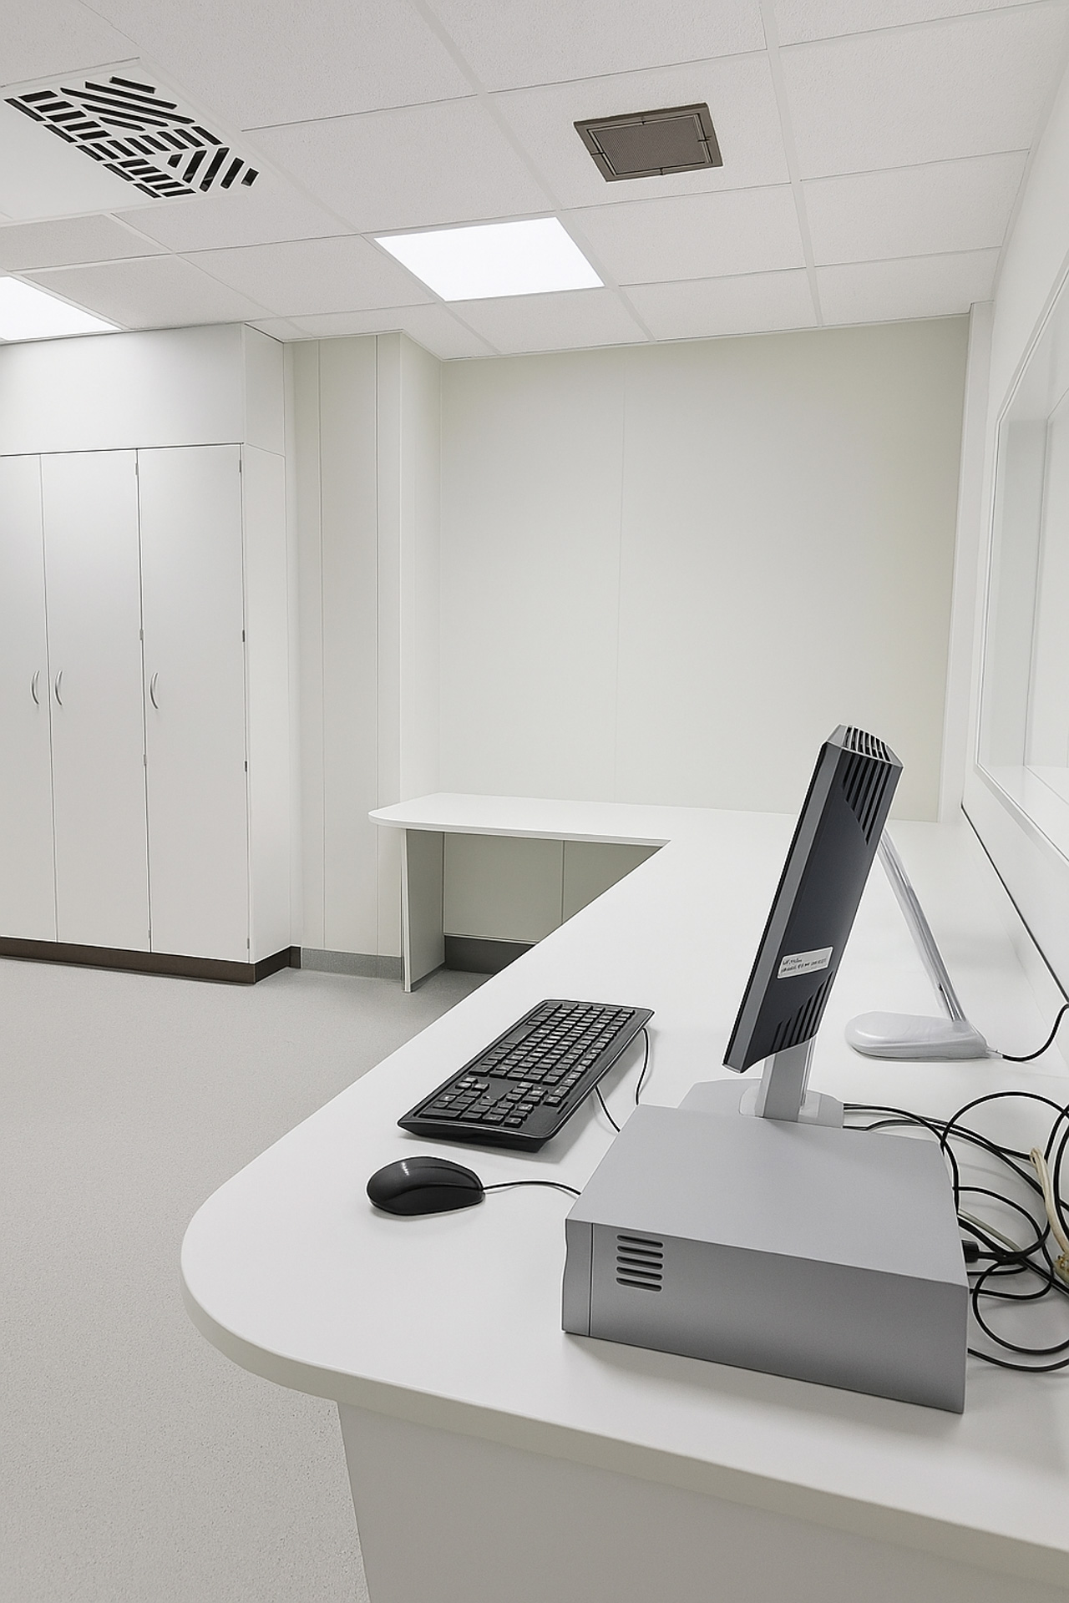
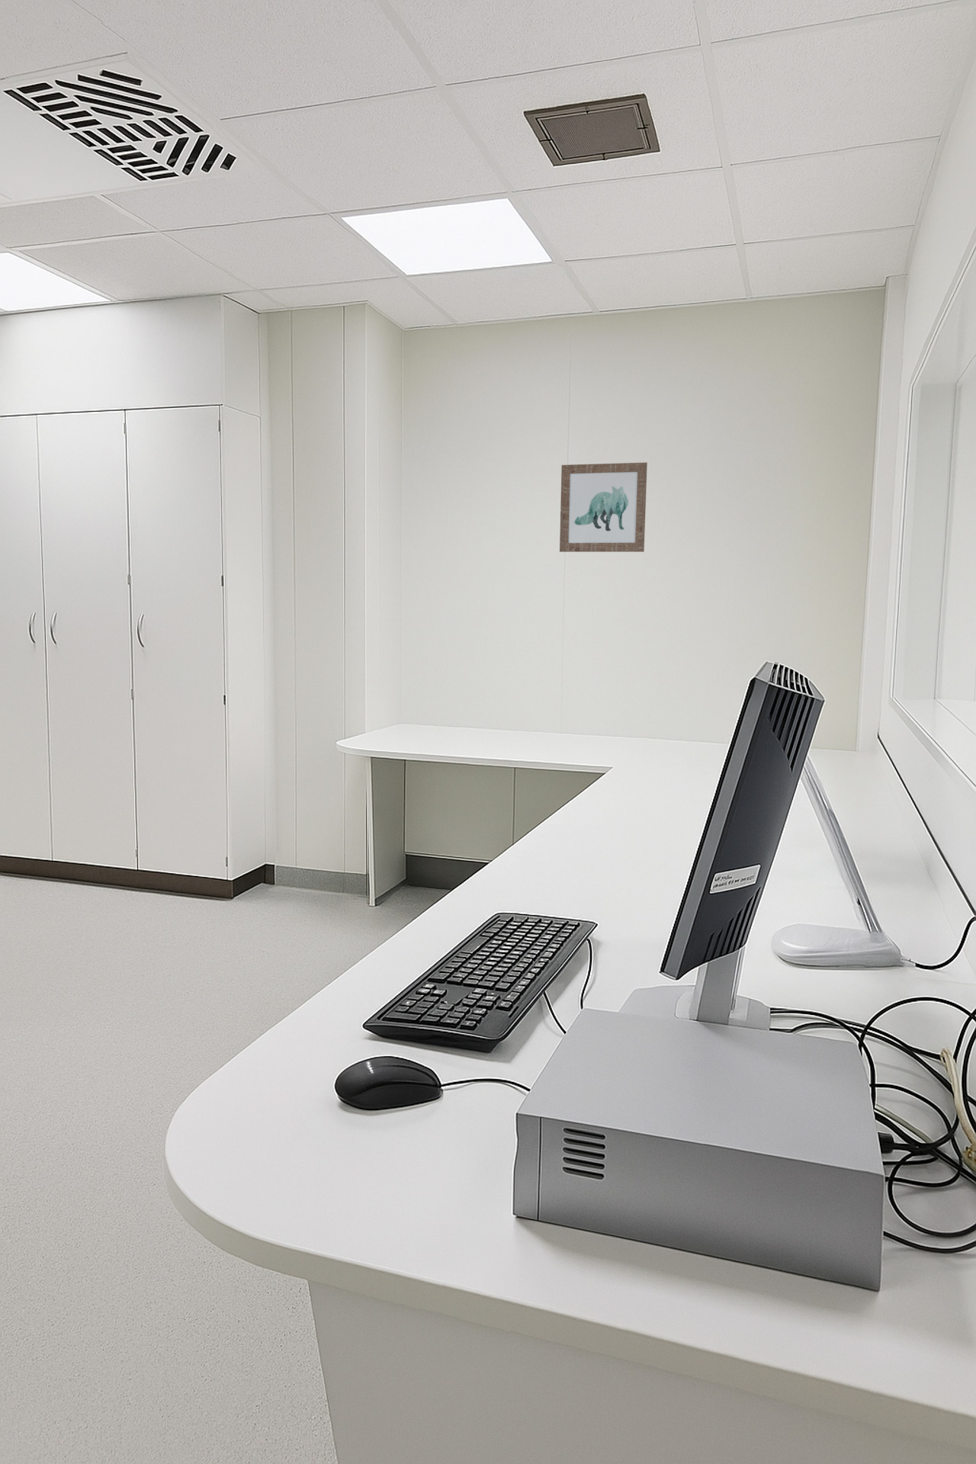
+ wall art [559,462,648,552]
